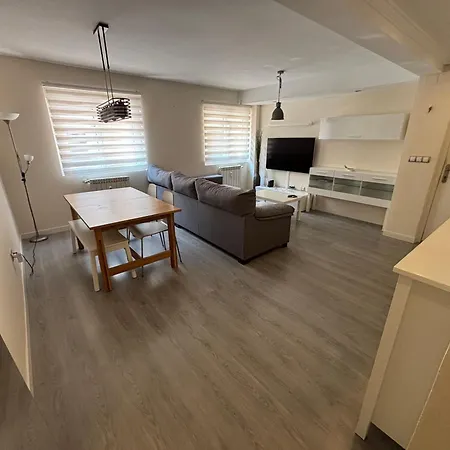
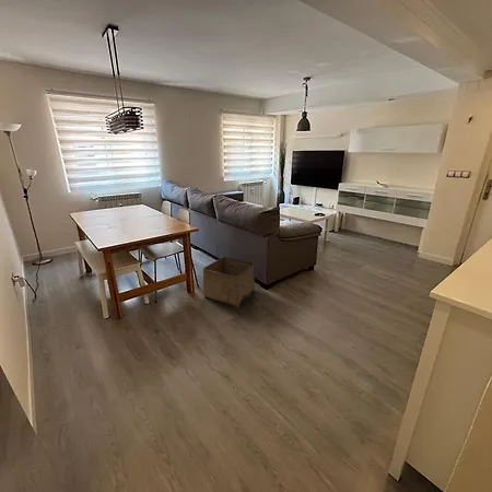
+ storage bin [202,256,256,307]
